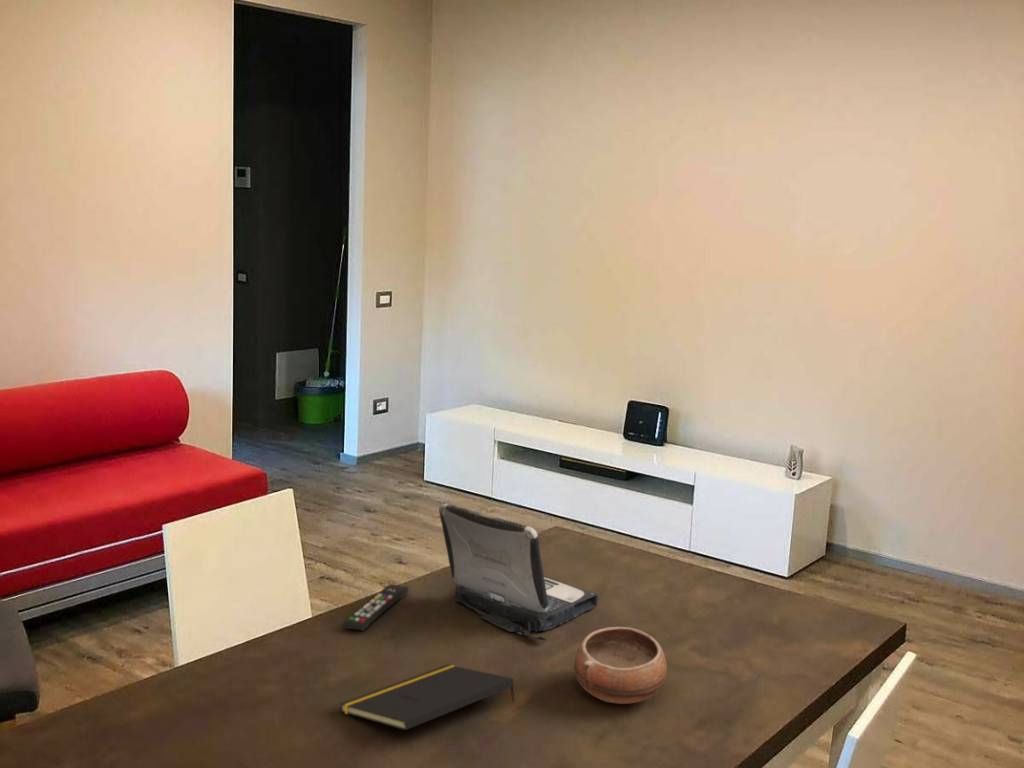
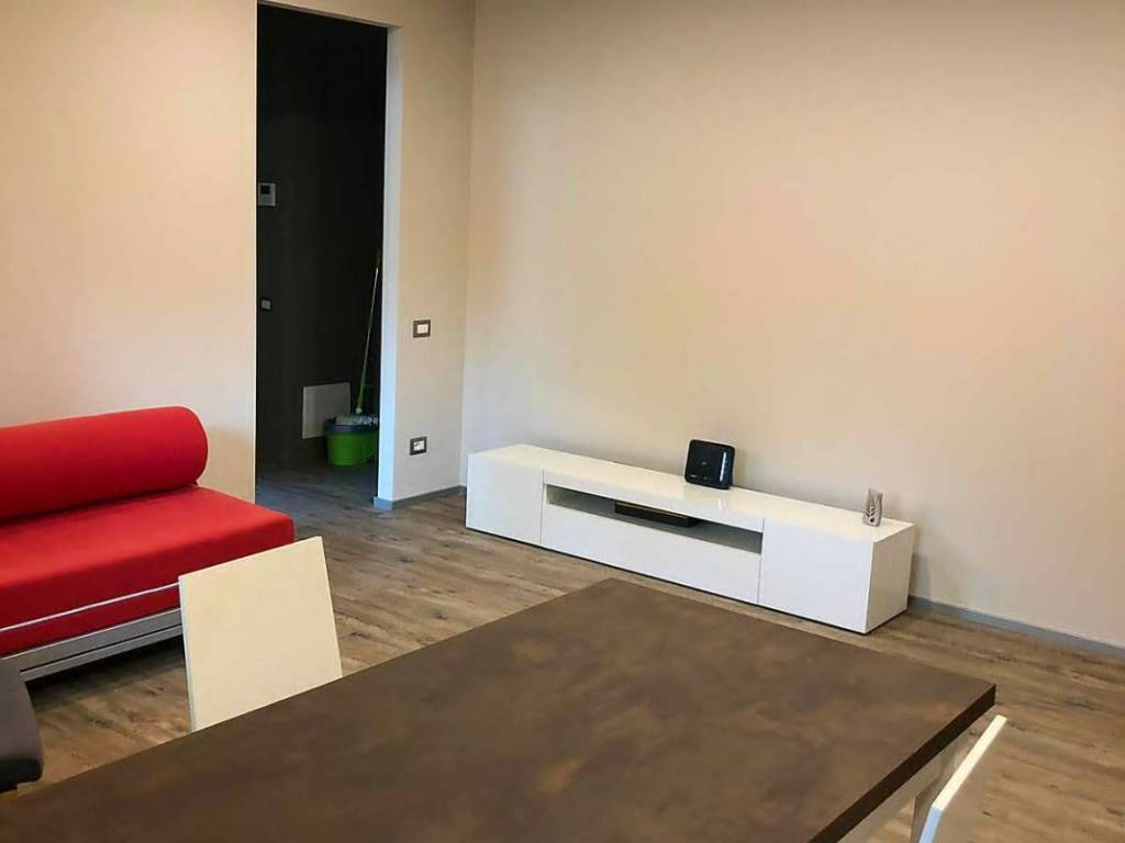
- remote control [343,583,409,632]
- laptop [438,503,599,642]
- notepad [339,664,516,731]
- bowl [573,626,668,705]
